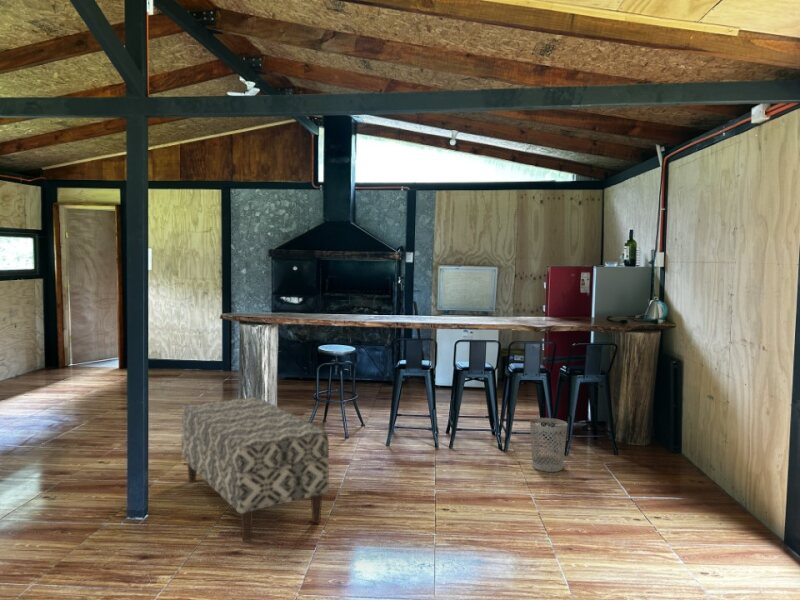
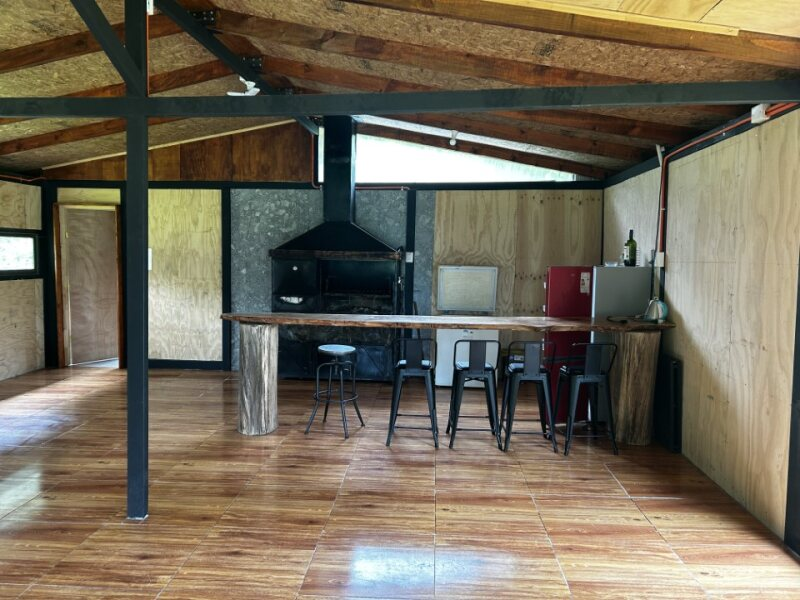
- bench [181,396,330,542]
- wastebasket [529,417,569,473]
